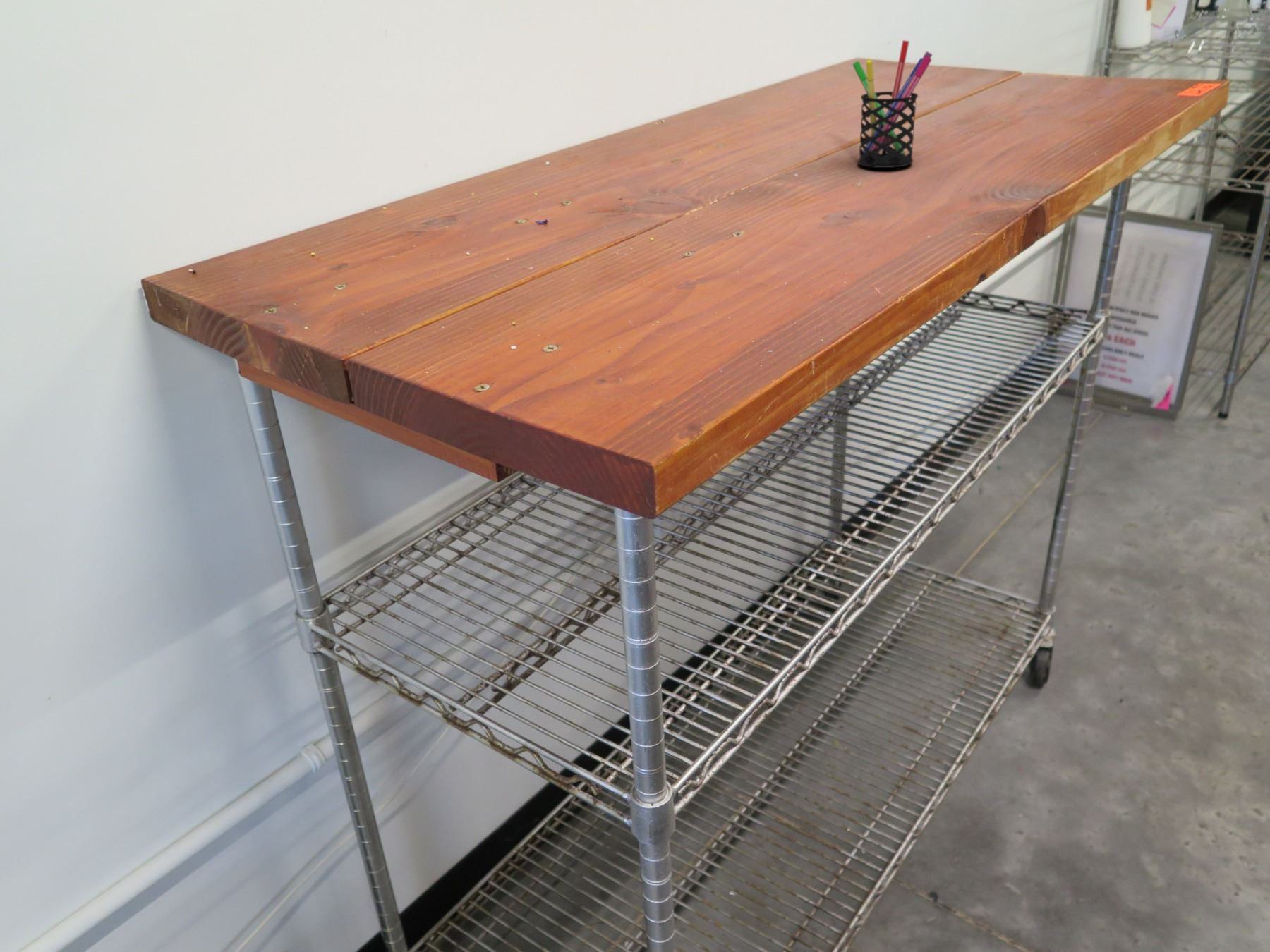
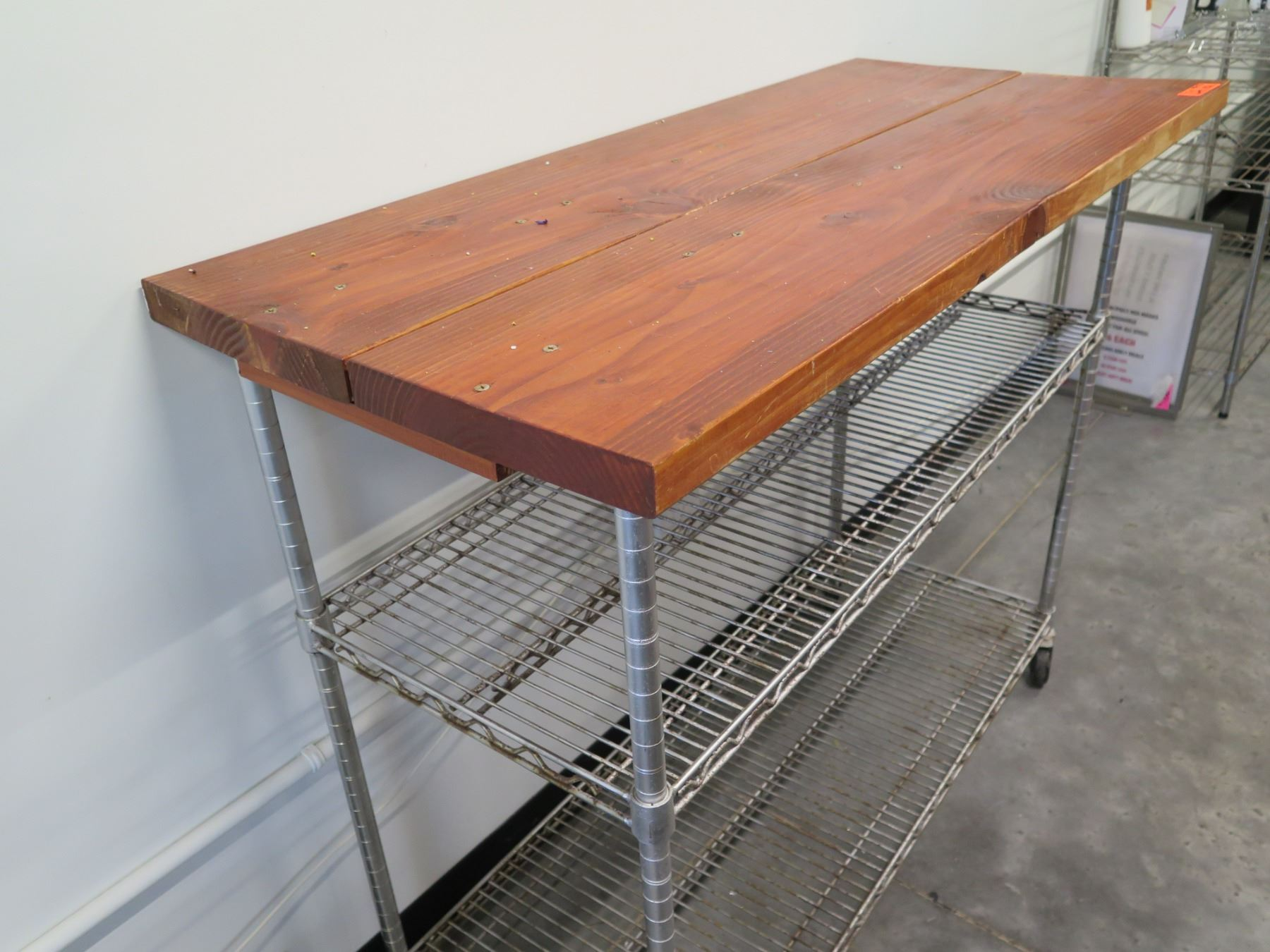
- pen holder [852,39,933,169]
